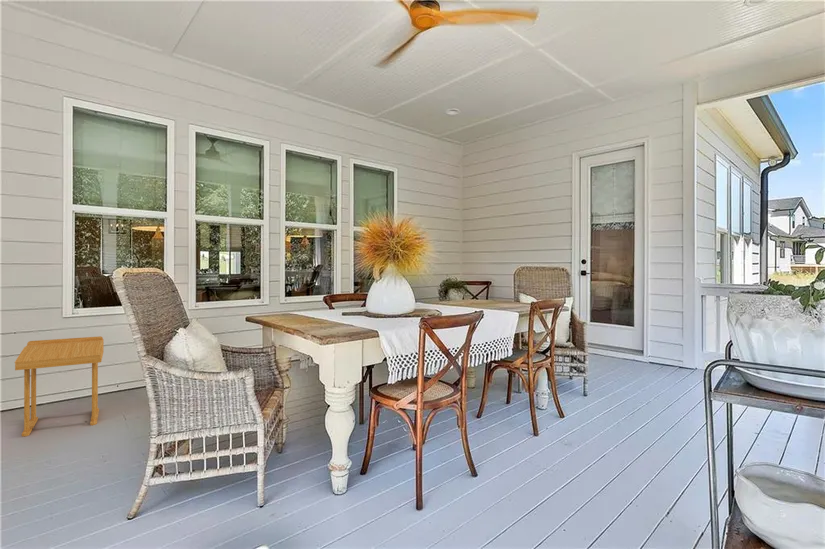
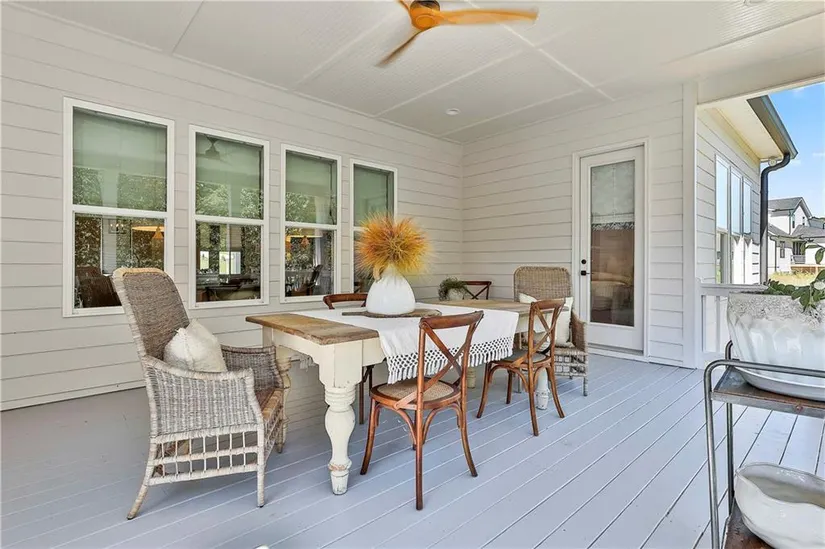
- side table [14,335,105,438]
